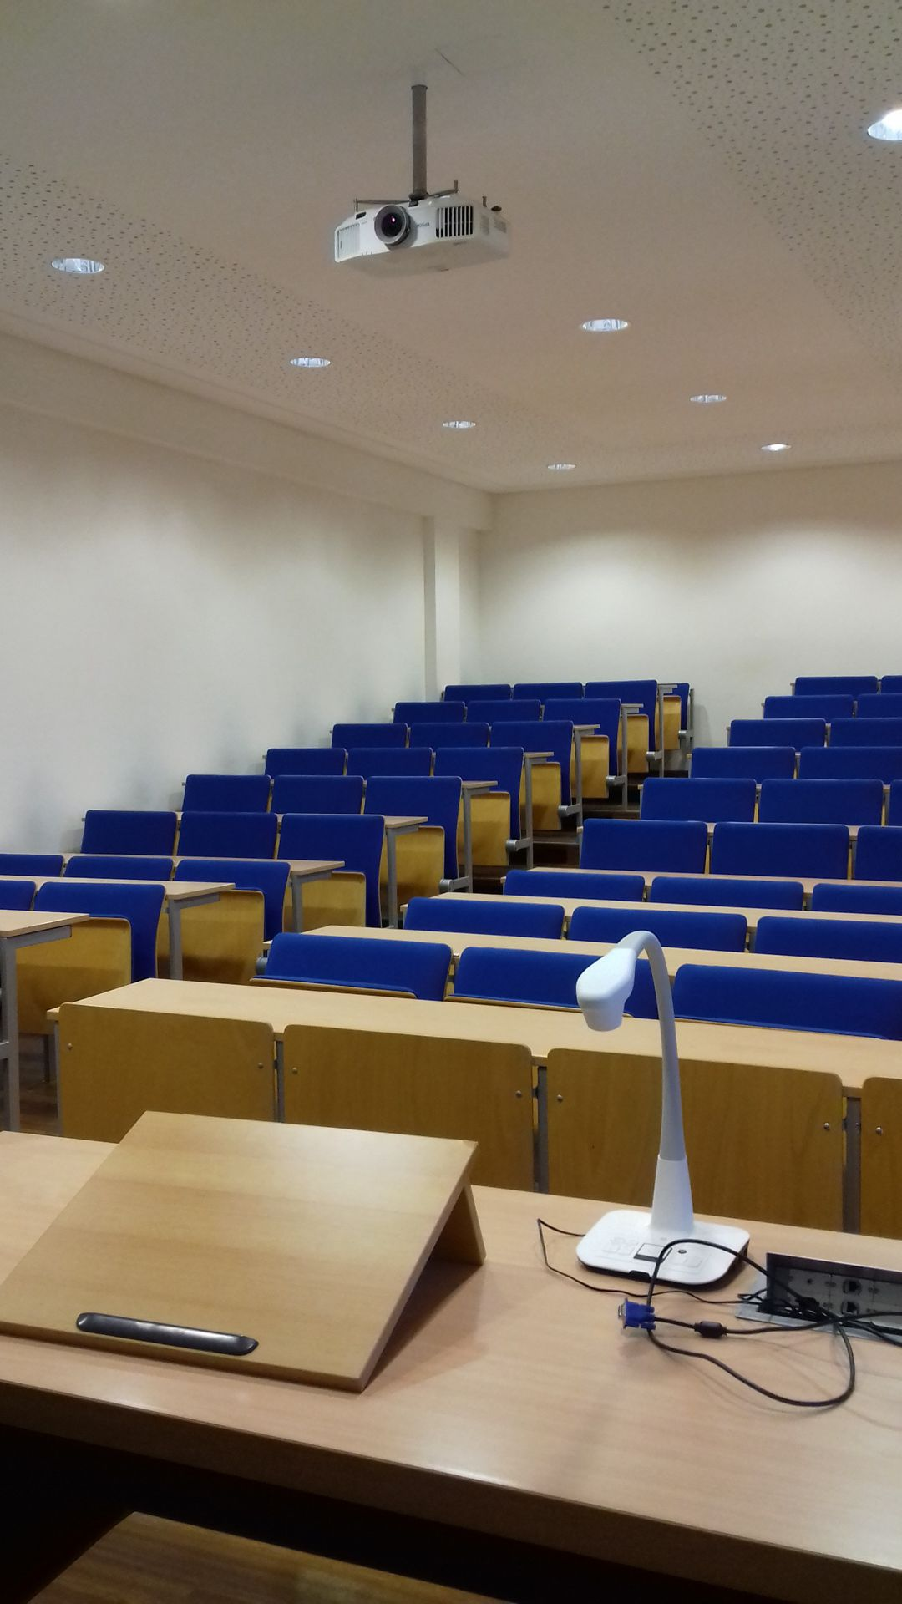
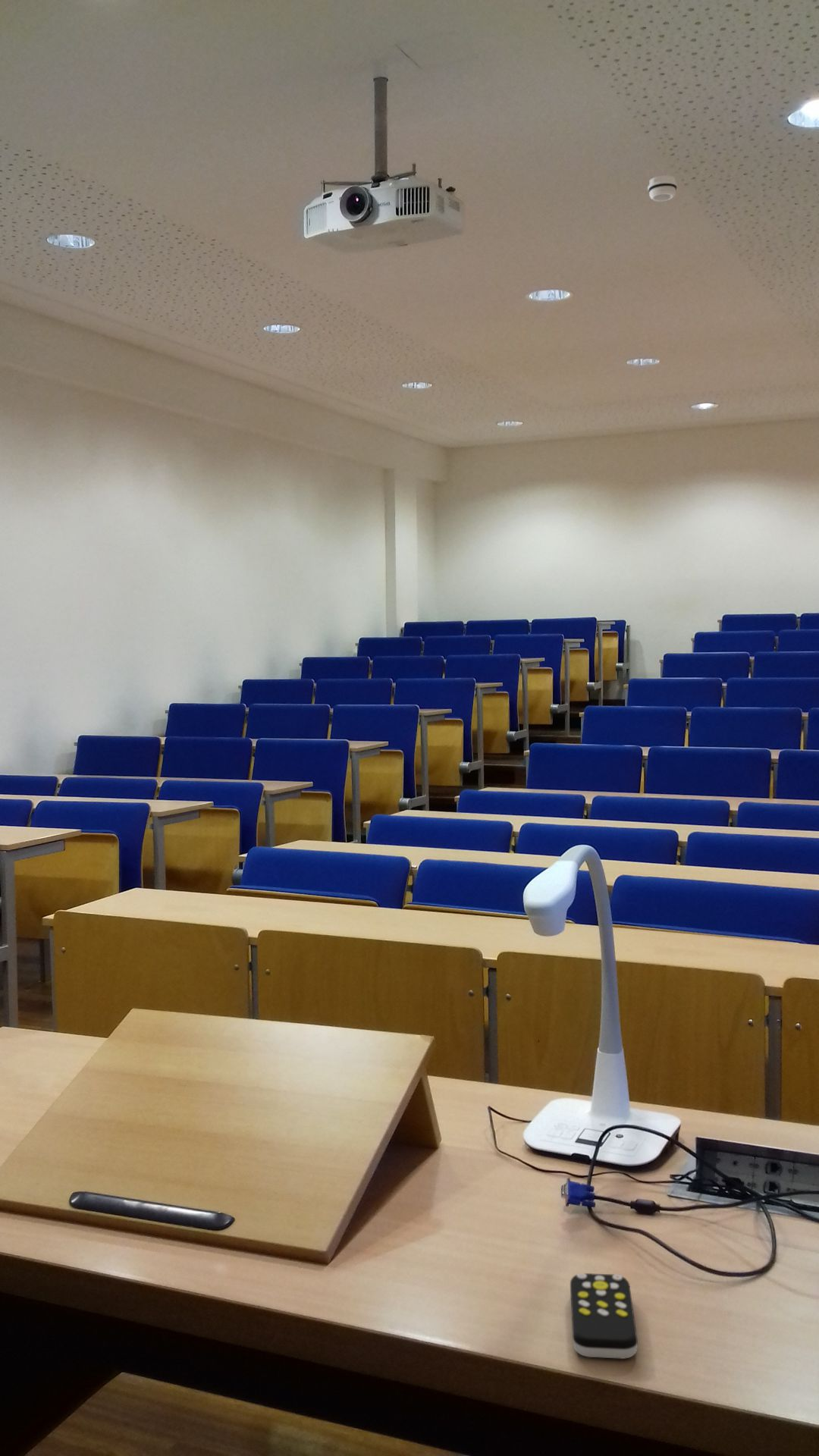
+ smoke detector [647,174,678,202]
+ remote control [570,1272,639,1360]
